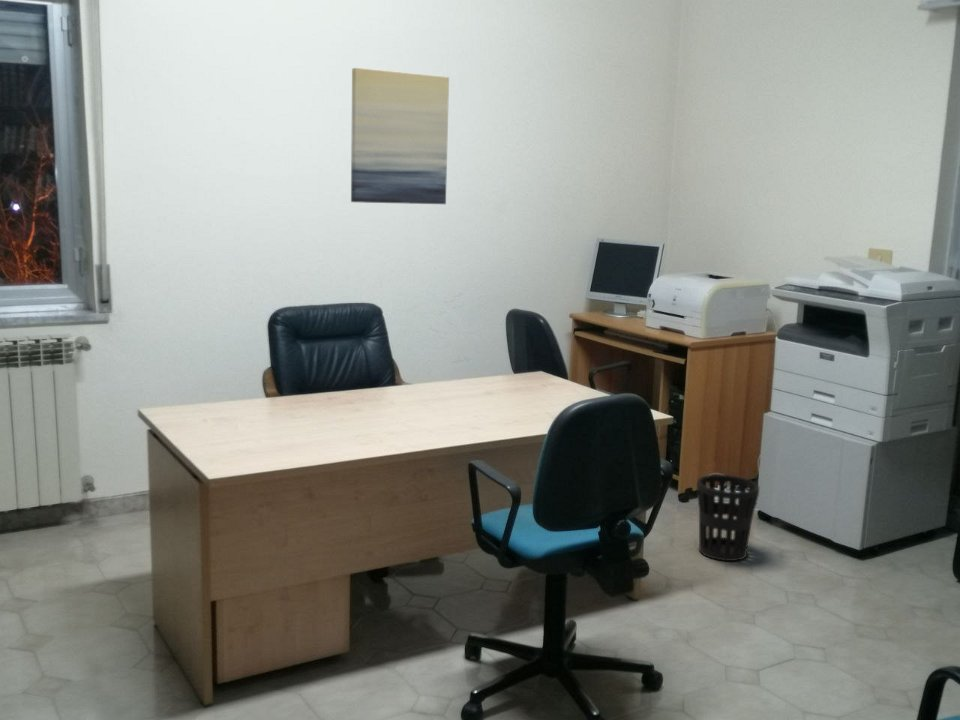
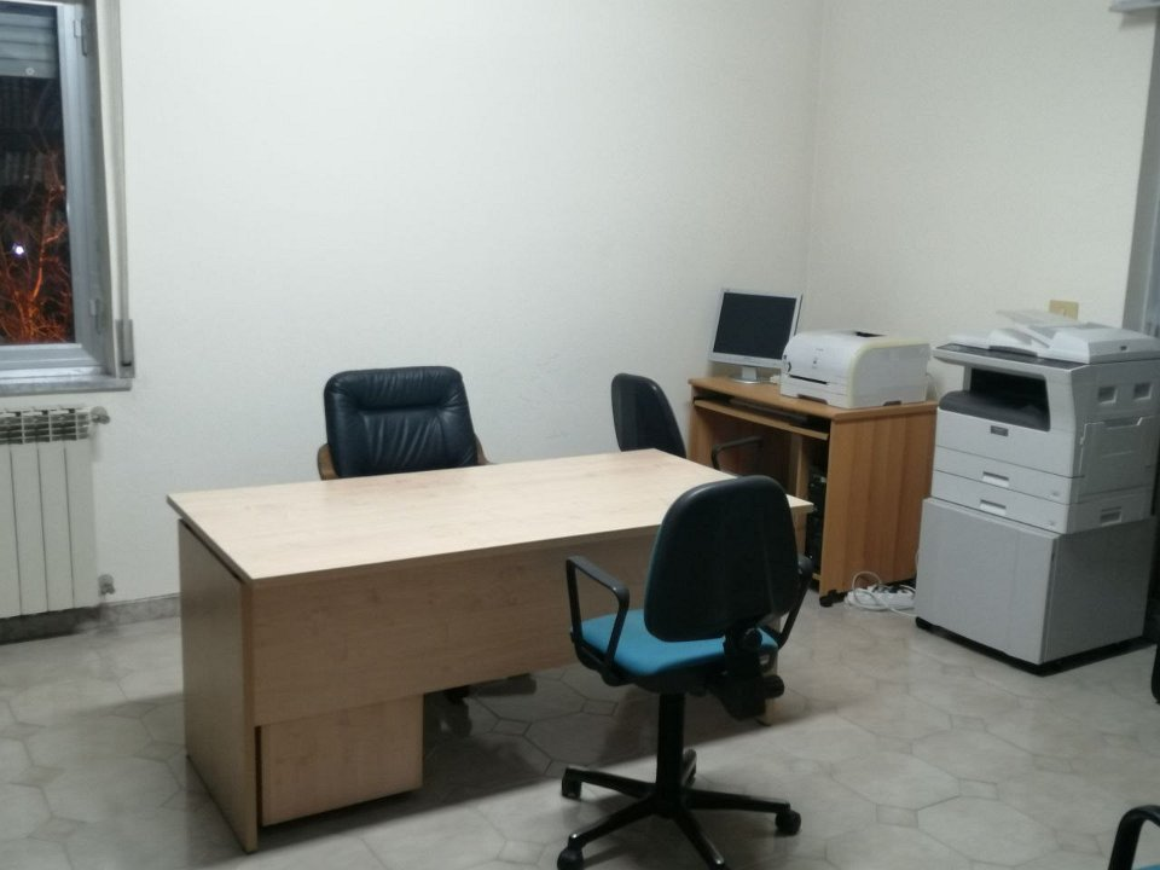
- wall art [350,67,450,205]
- wastebasket [696,474,760,562]
